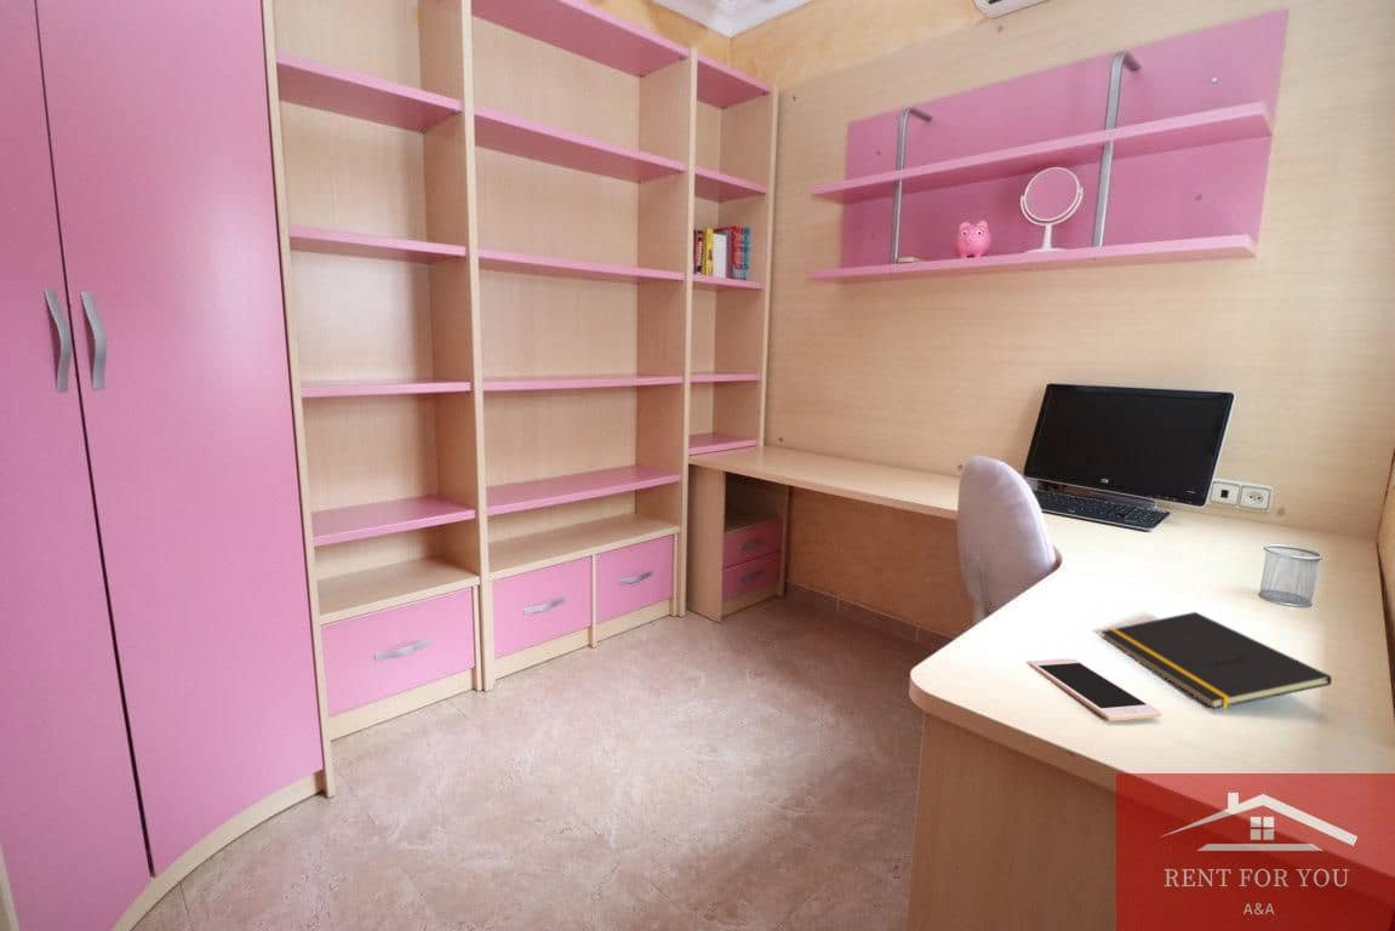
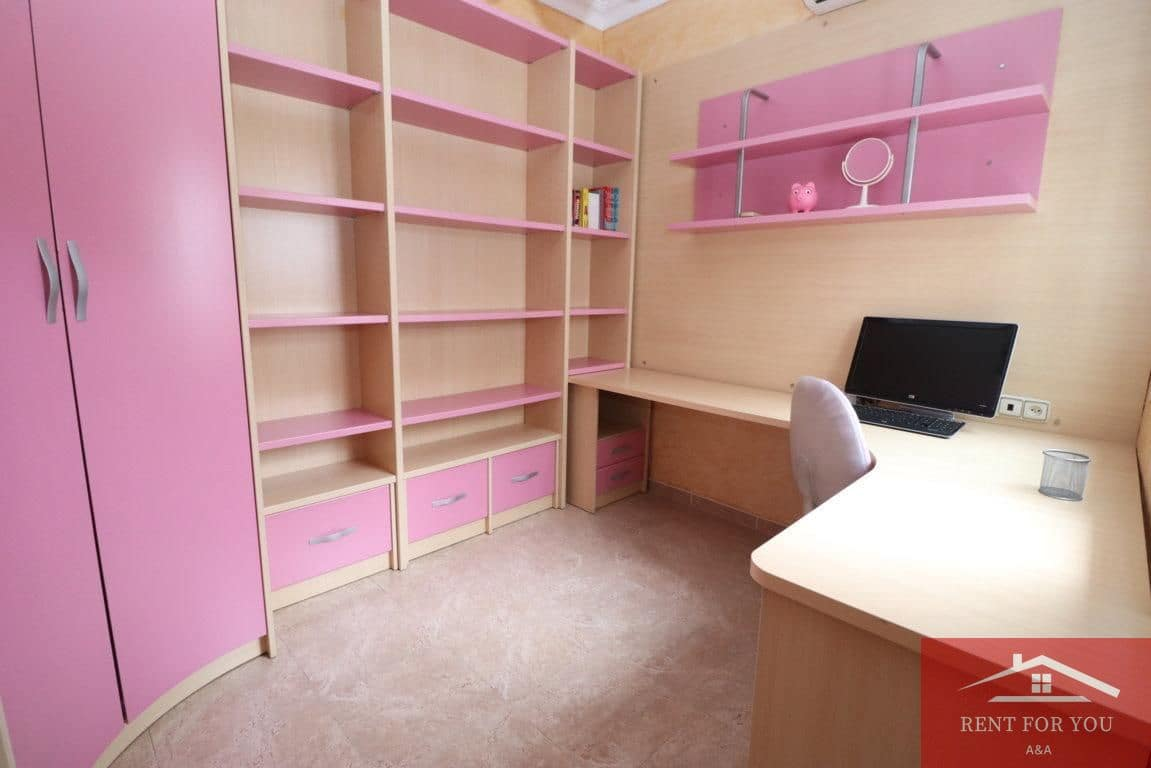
- cell phone [1029,658,1162,722]
- notepad [1100,611,1333,710]
